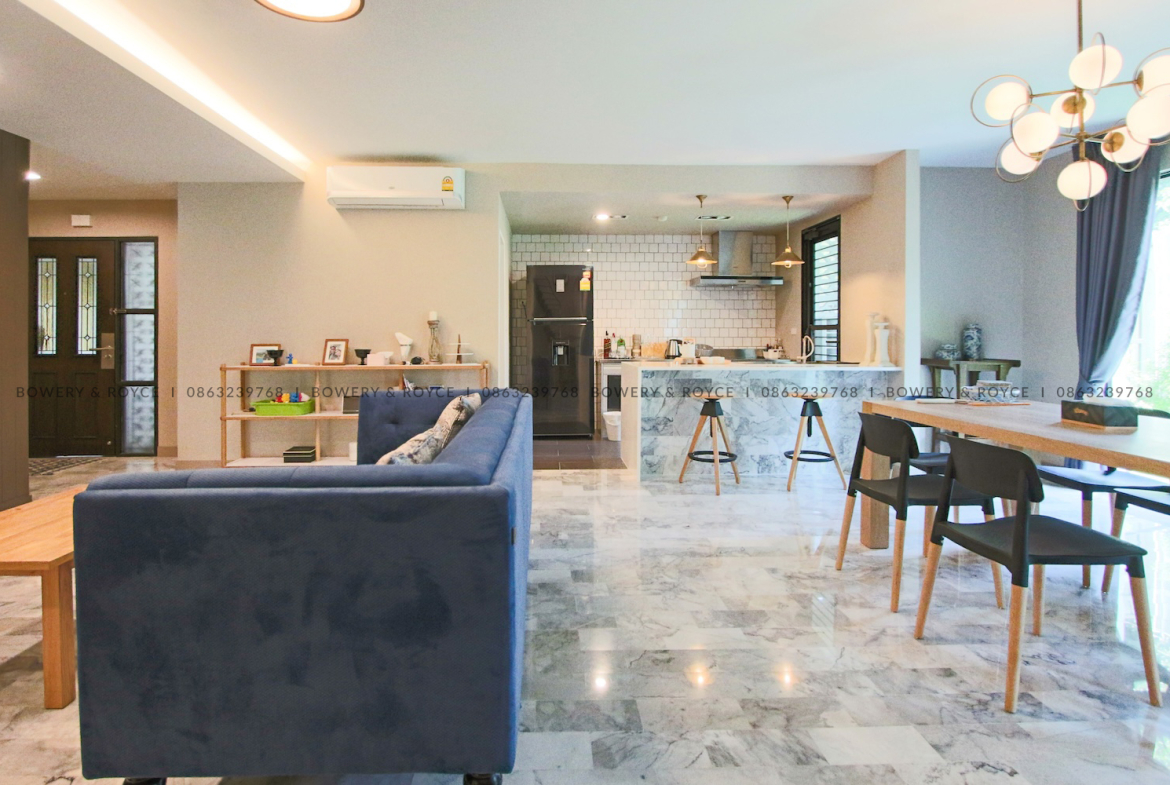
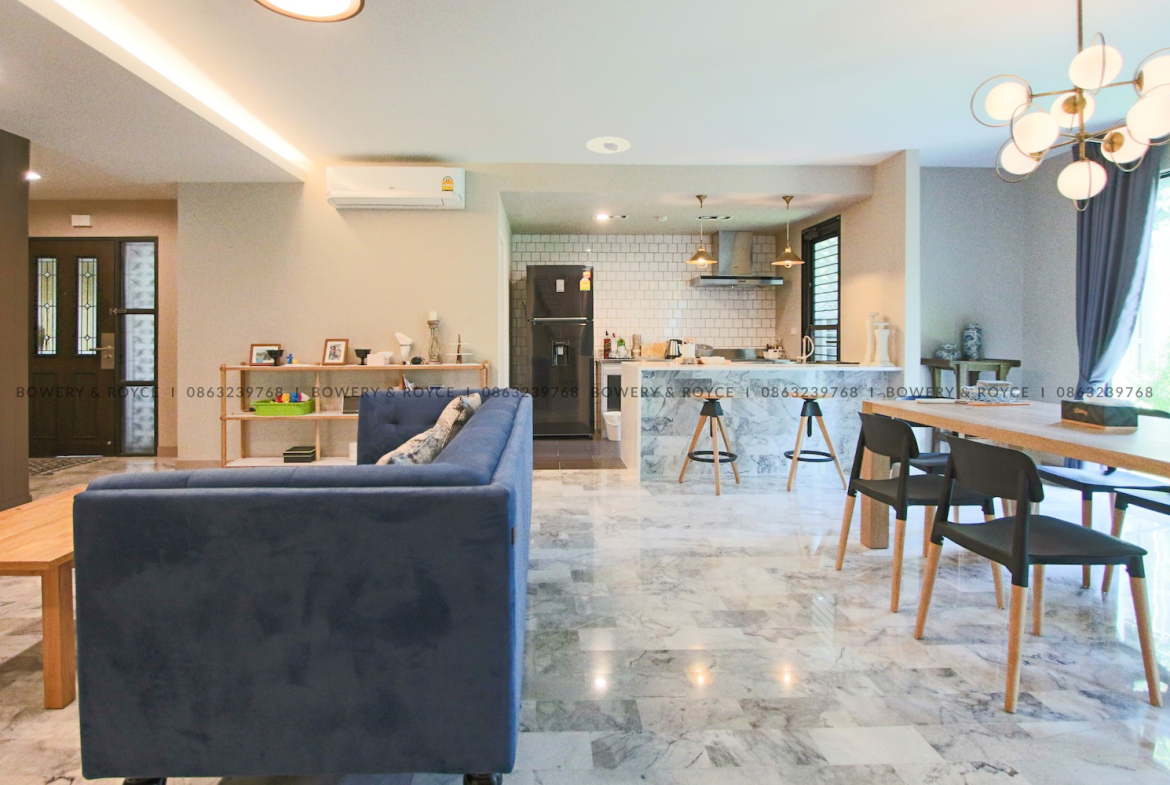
+ recessed light [585,136,632,154]
